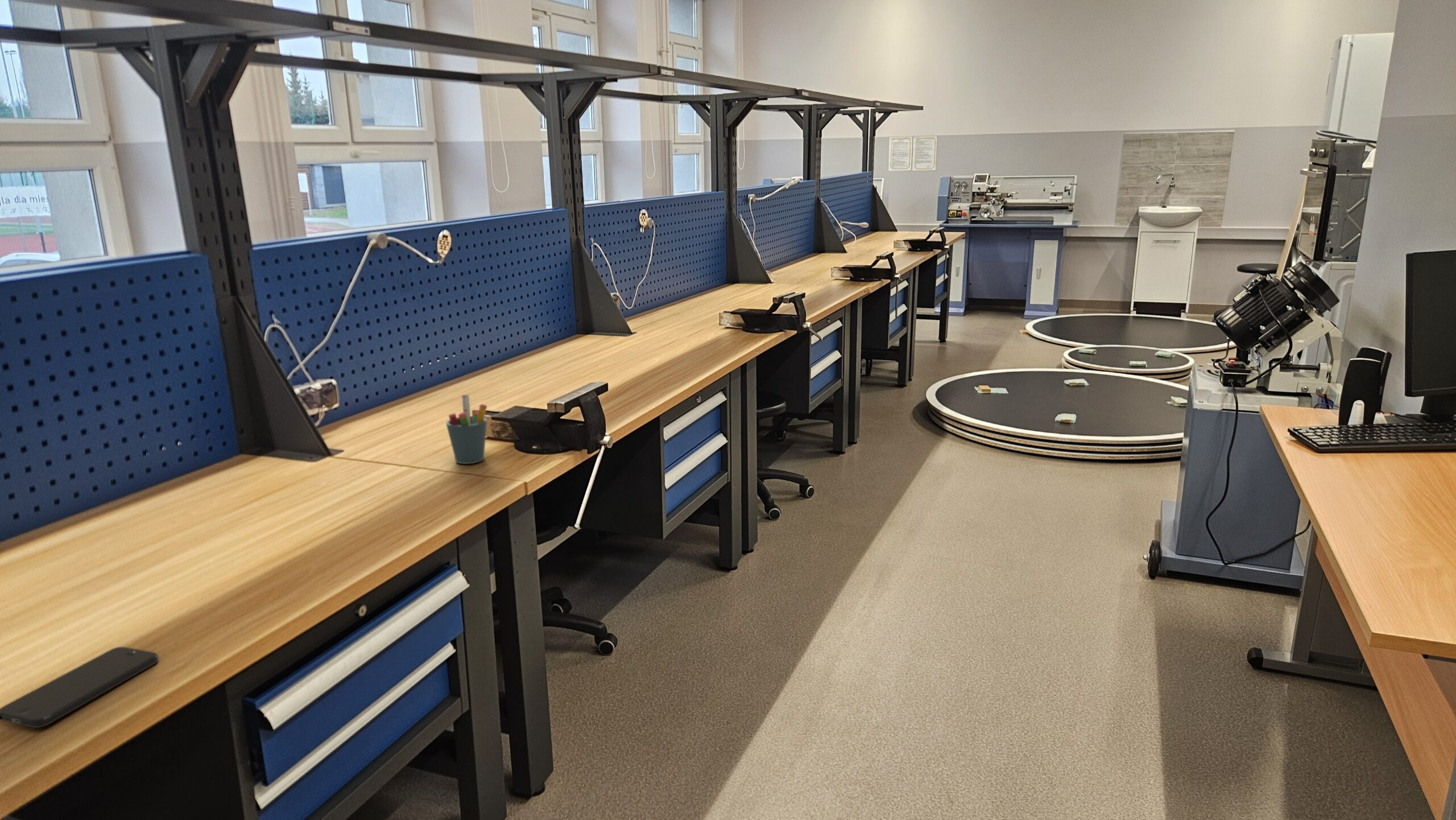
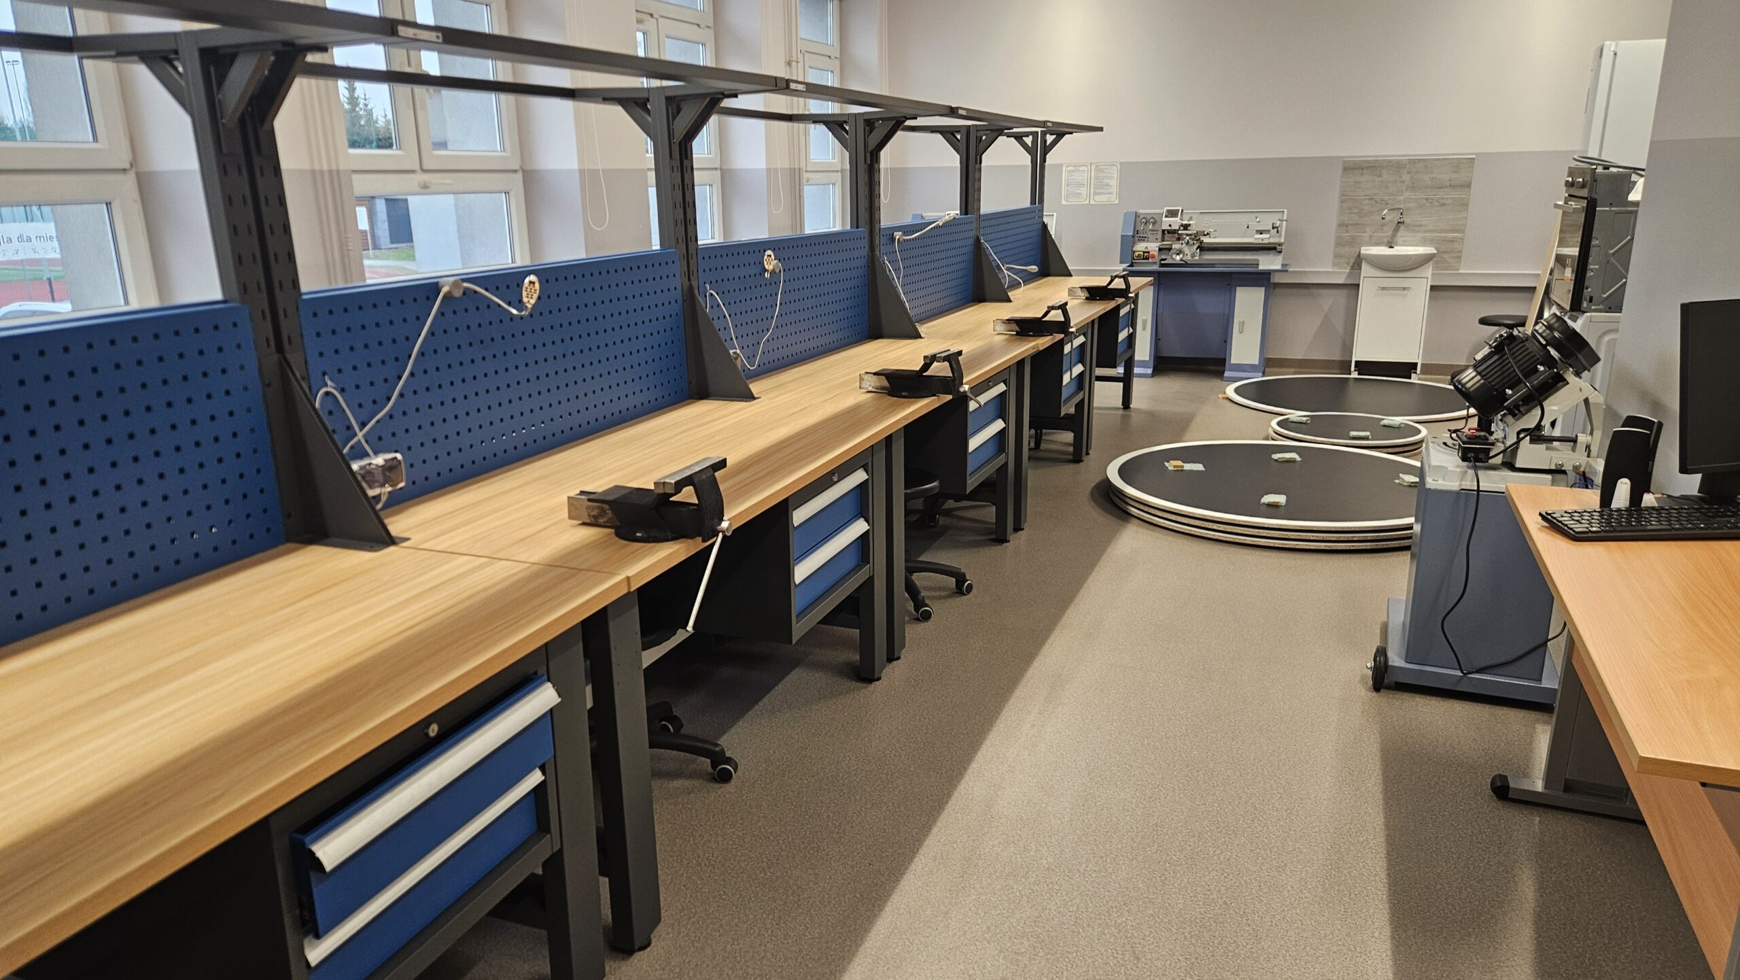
- pen holder [445,394,487,465]
- smartphone [0,646,159,728]
